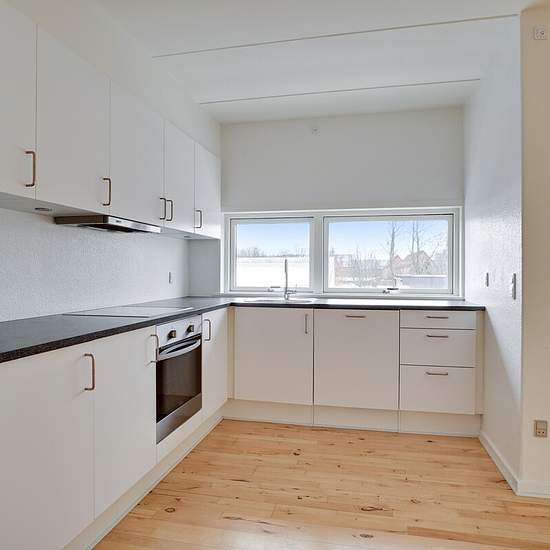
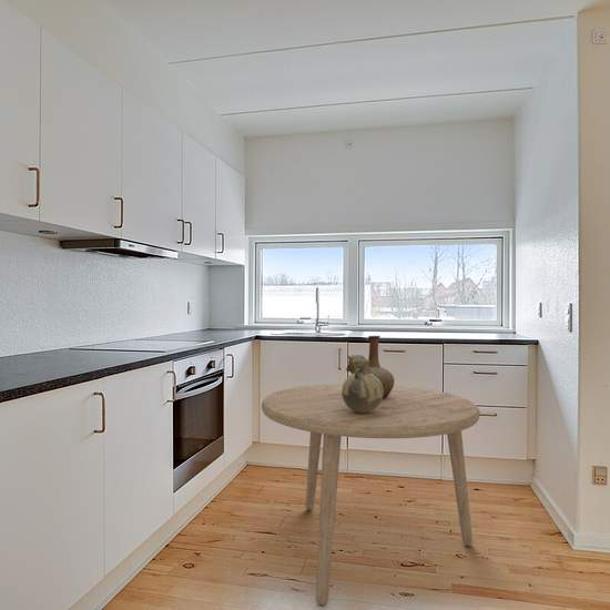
+ dining table [261,383,481,607]
+ vase [345,335,395,399]
+ pitcher [342,358,384,414]
